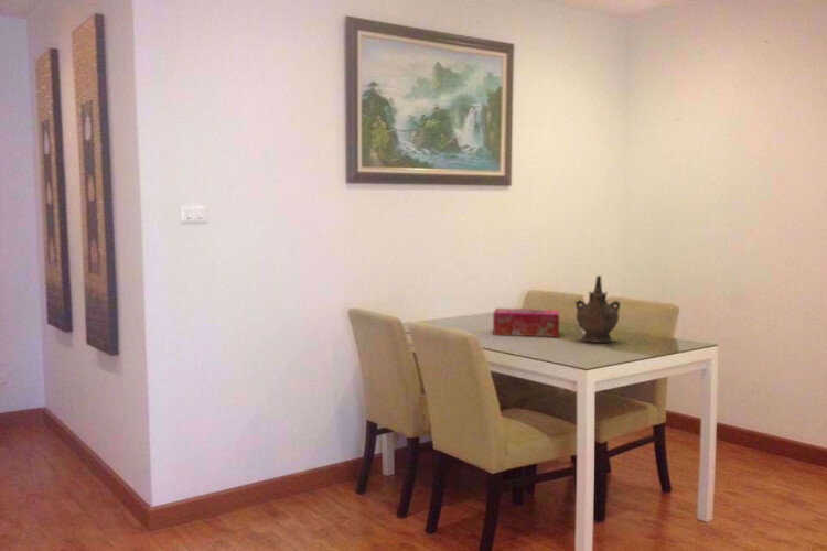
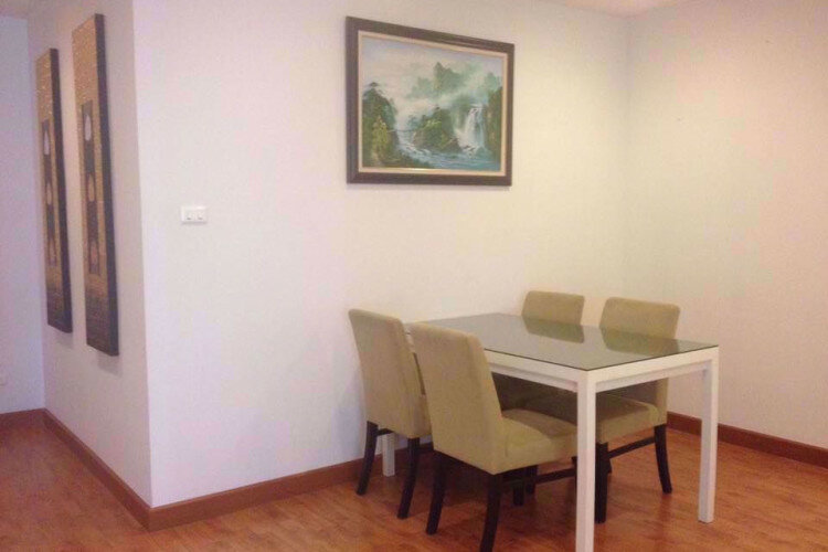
- ceremonial vessel [574,274,622,344]
- tissue box [492,307,560,338]
